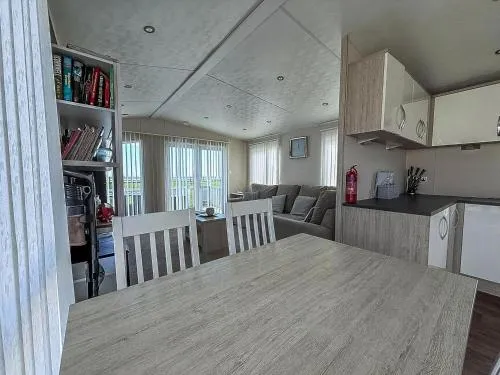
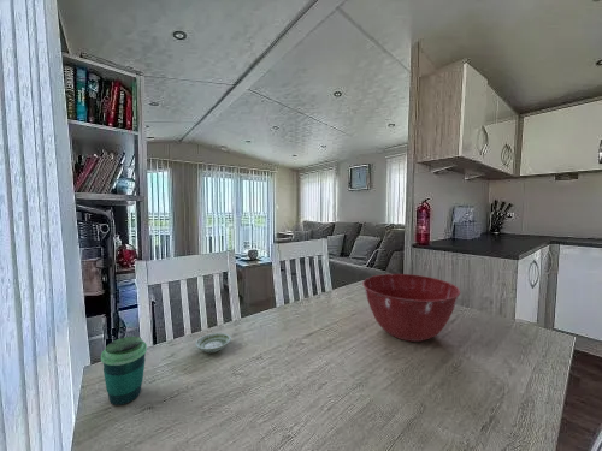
+ saucer [194,332,232,354]
+ cup [100,336,148,407]
+ mixing bowl [361,273,461,343]
